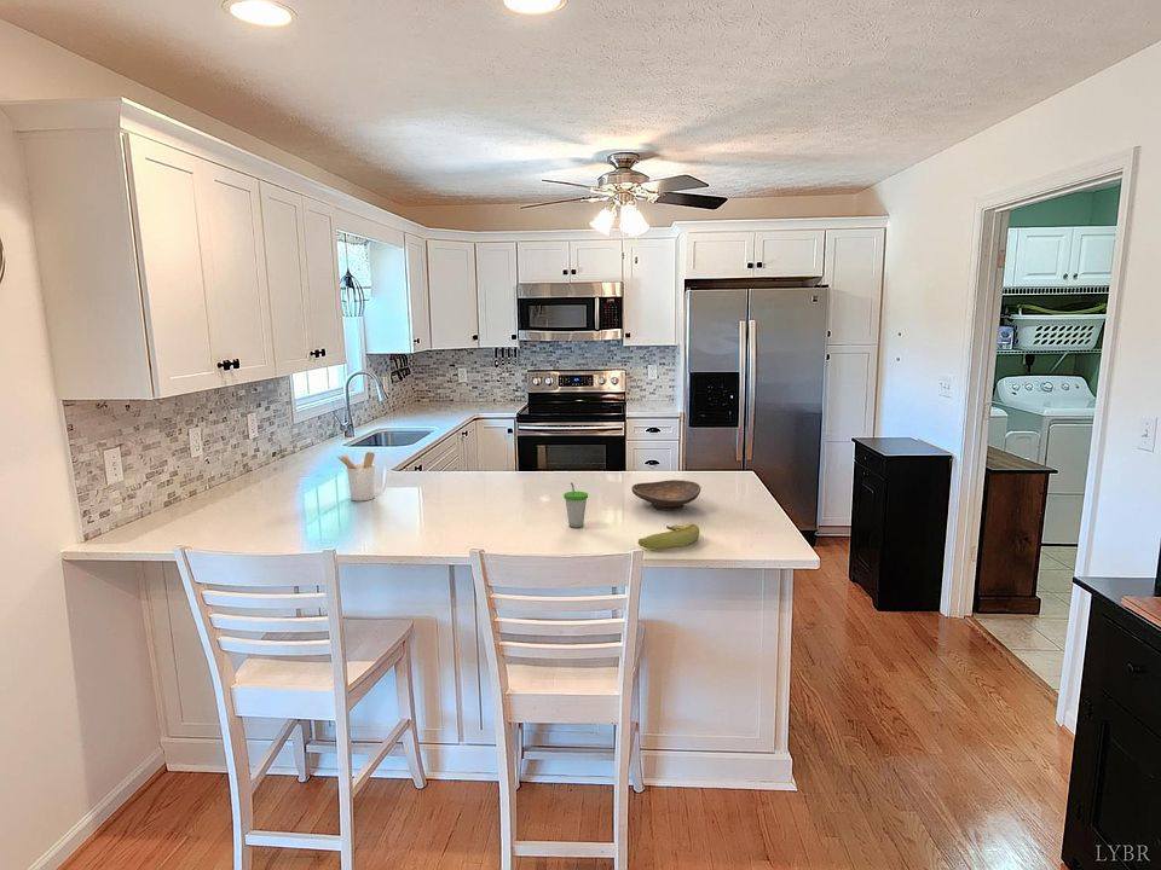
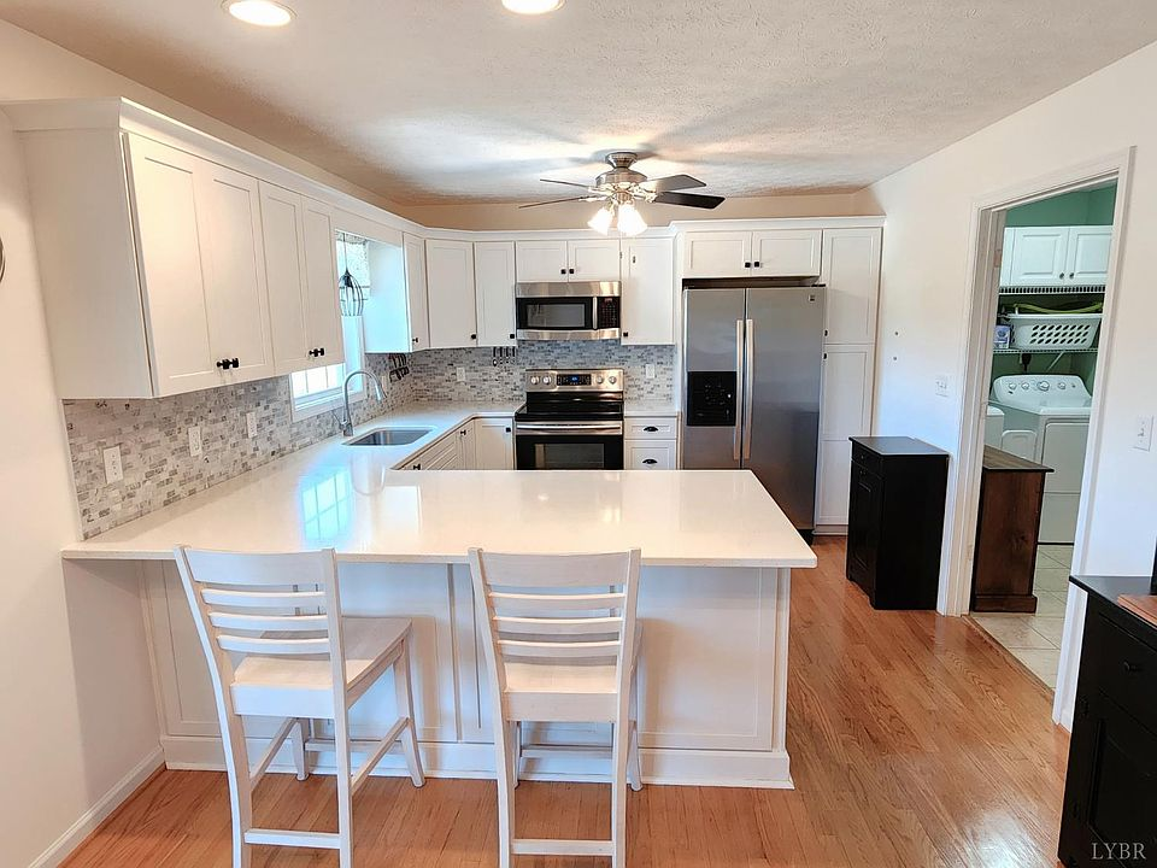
- banana [637,522,701,551]
- cup [562,481,589,529]
- utensil holder [337,451,376,501]
- decorative bowl [630,478,701,511]
